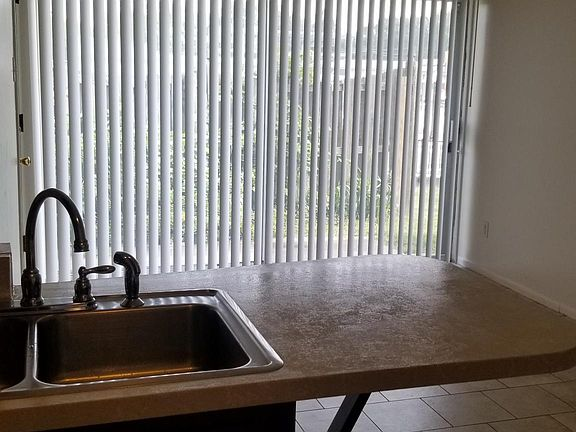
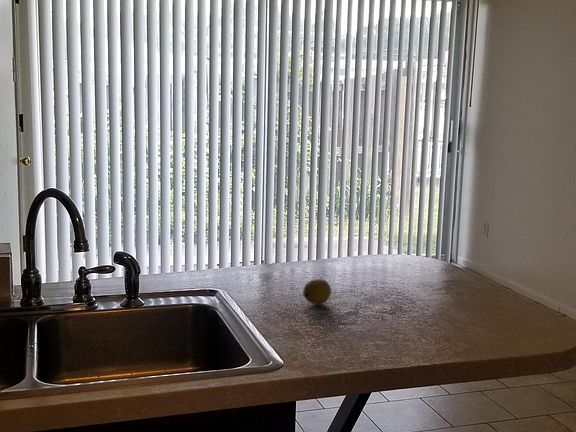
+ fruit [302,278,332,305]
